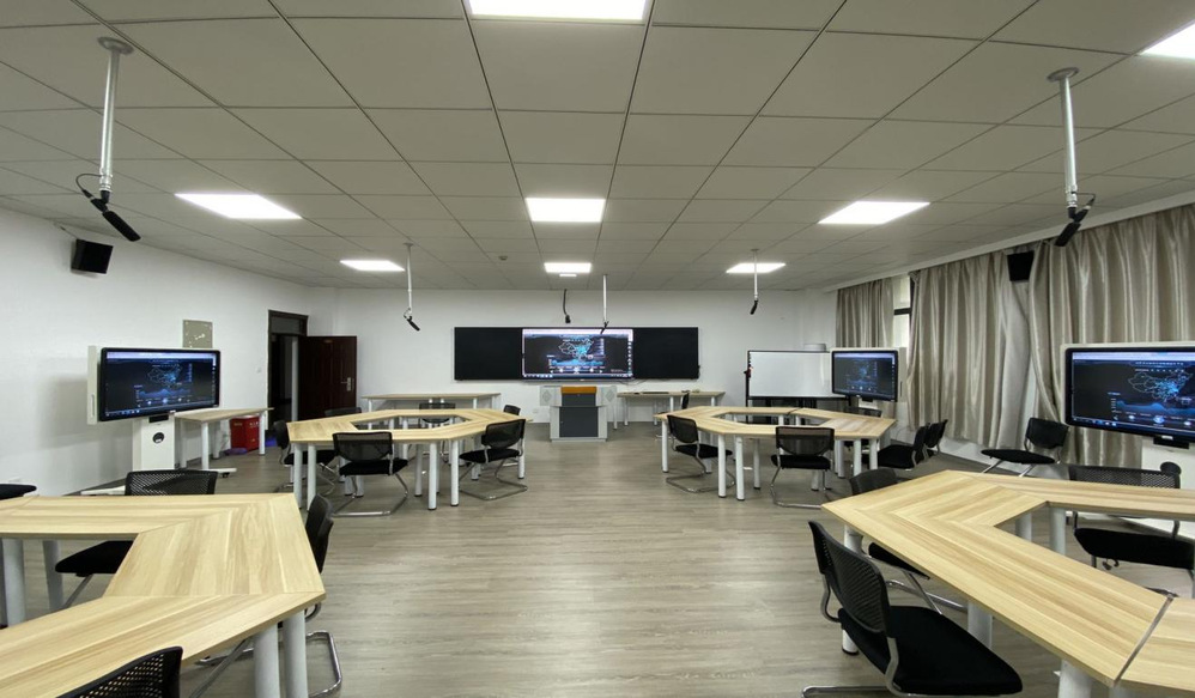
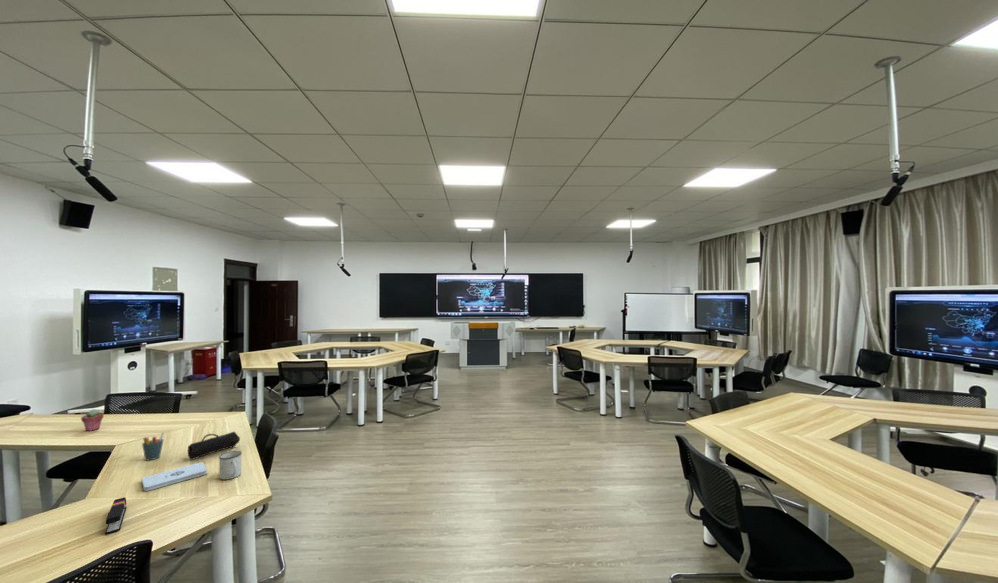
+ mug [218,450,243,481]
+ notepad [141,461,208,492]
+ pencil case [187,431,241,461]
+ potted succulent [80,409,105,432]
+ pen holder [141,431,165,461]
+ stapler [104,496,128,535]
